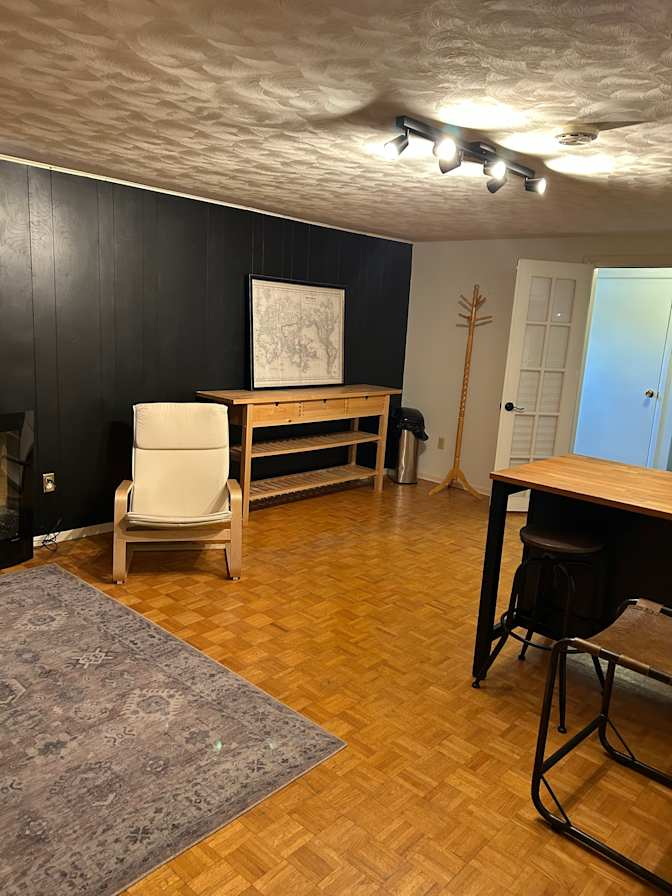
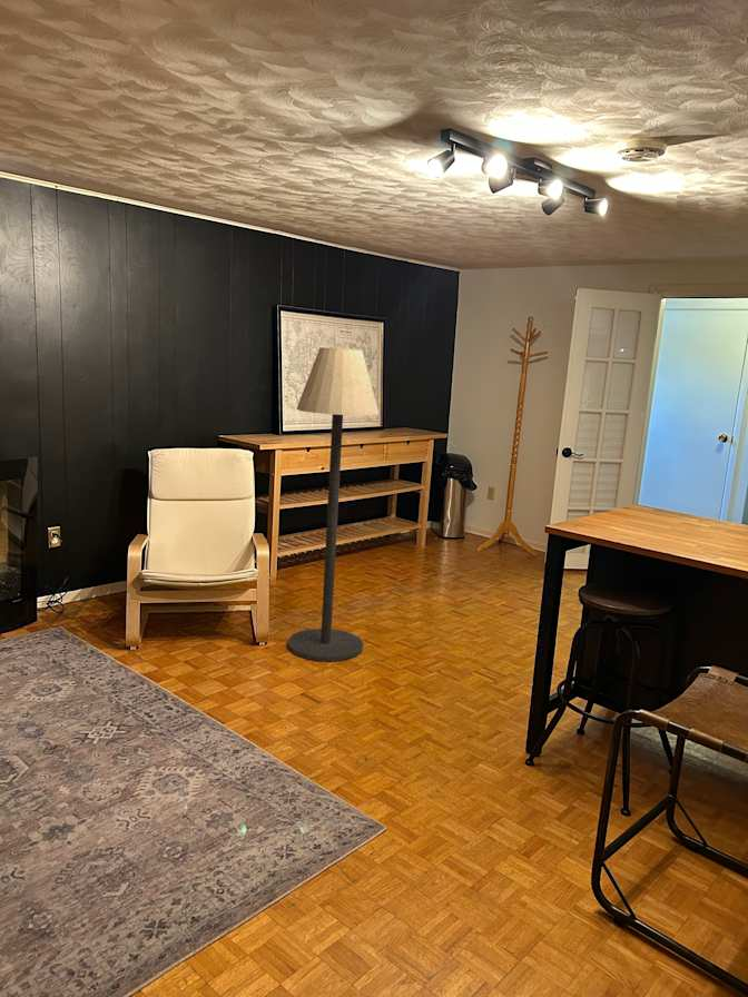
+ floor lamp [287,347,380,662]
